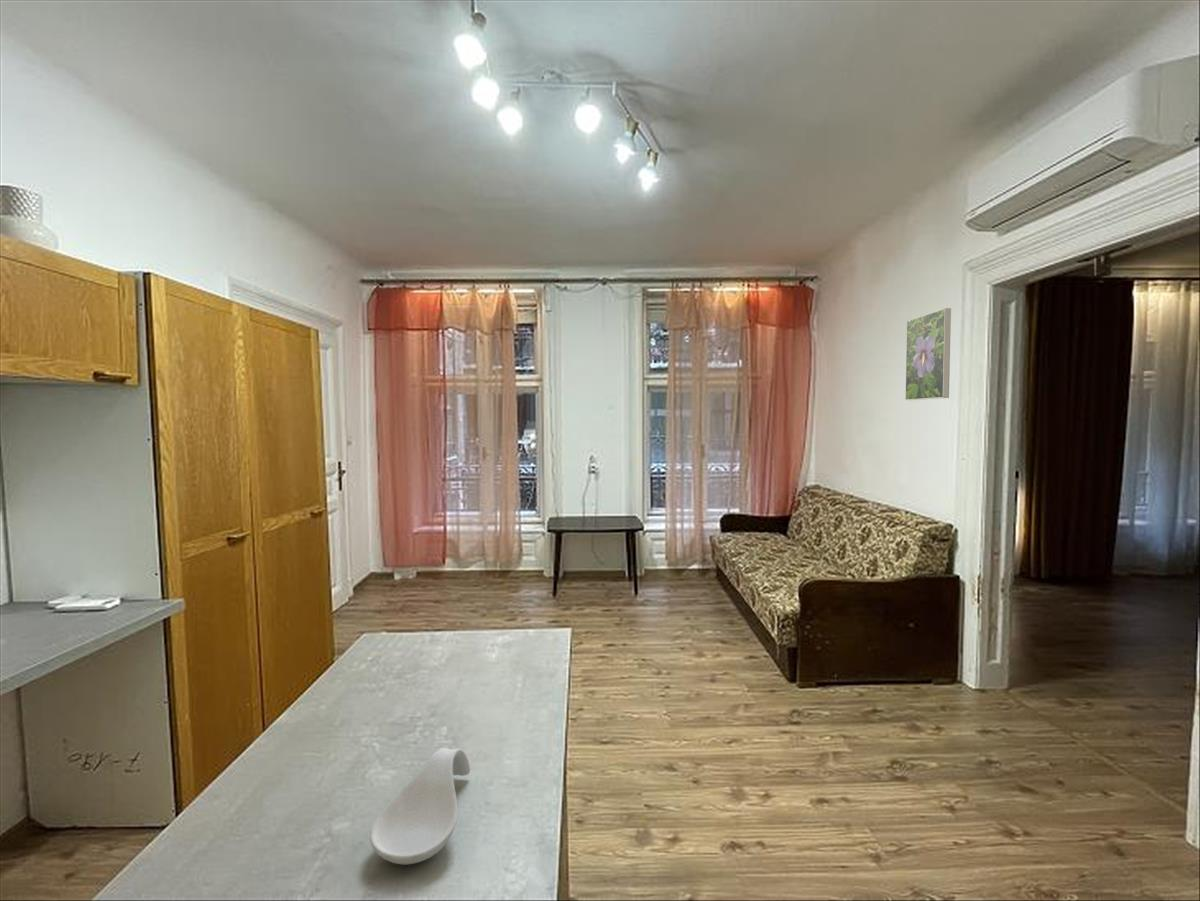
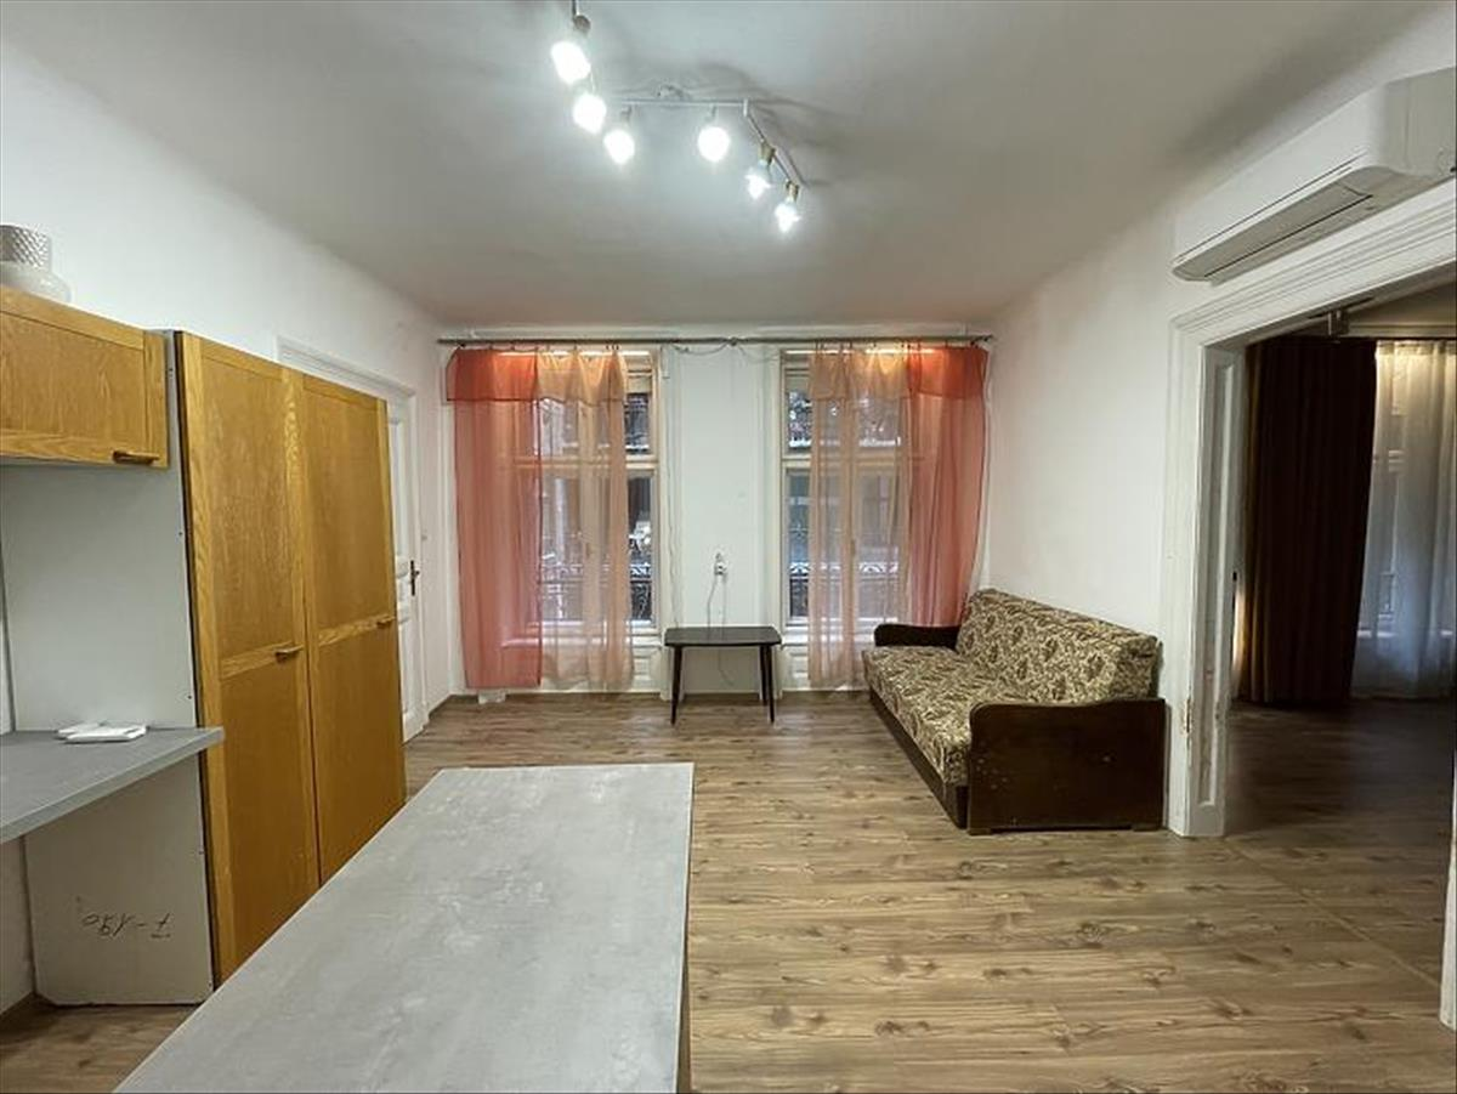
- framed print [904,307,952,401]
- spoon rest [369,747,471,865]
